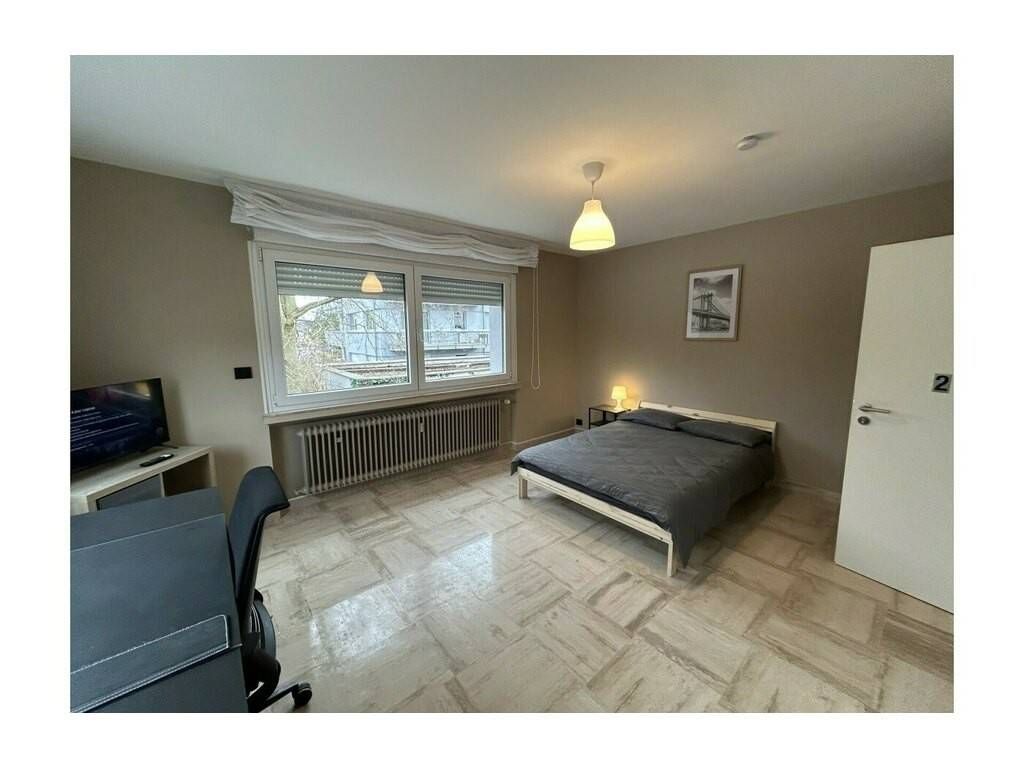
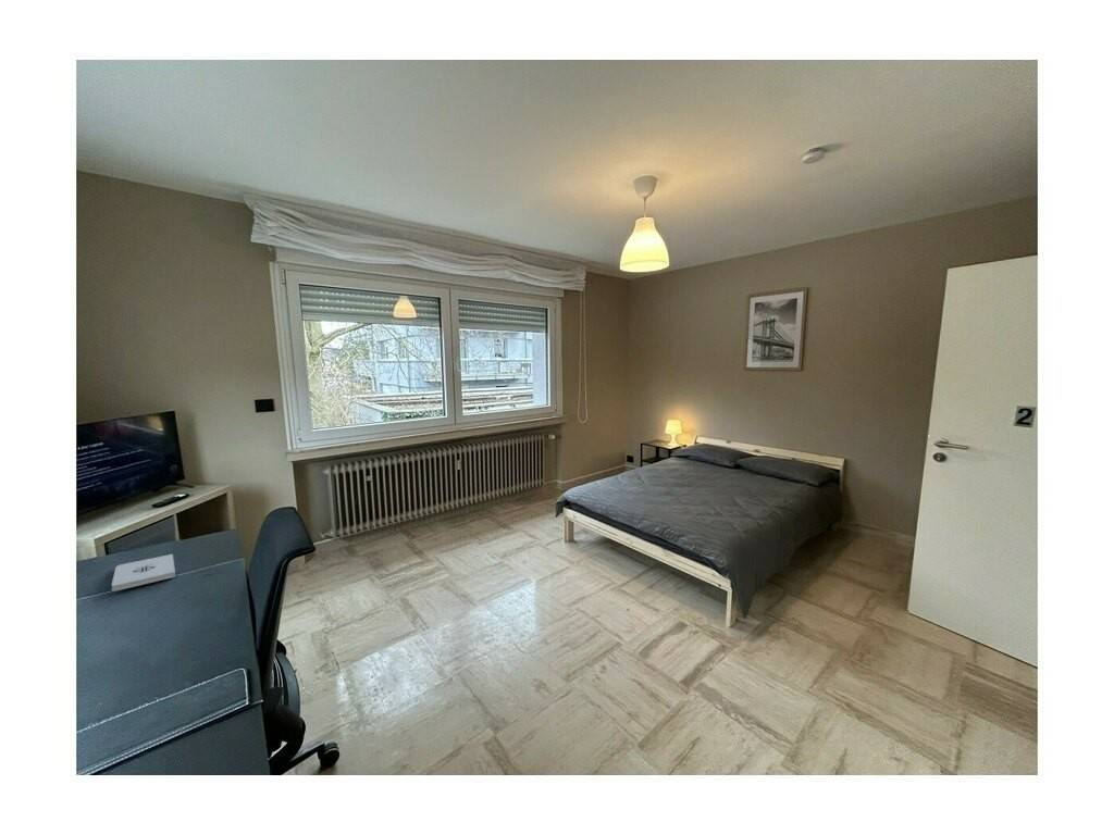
+ notepad [111,553,176,593]
